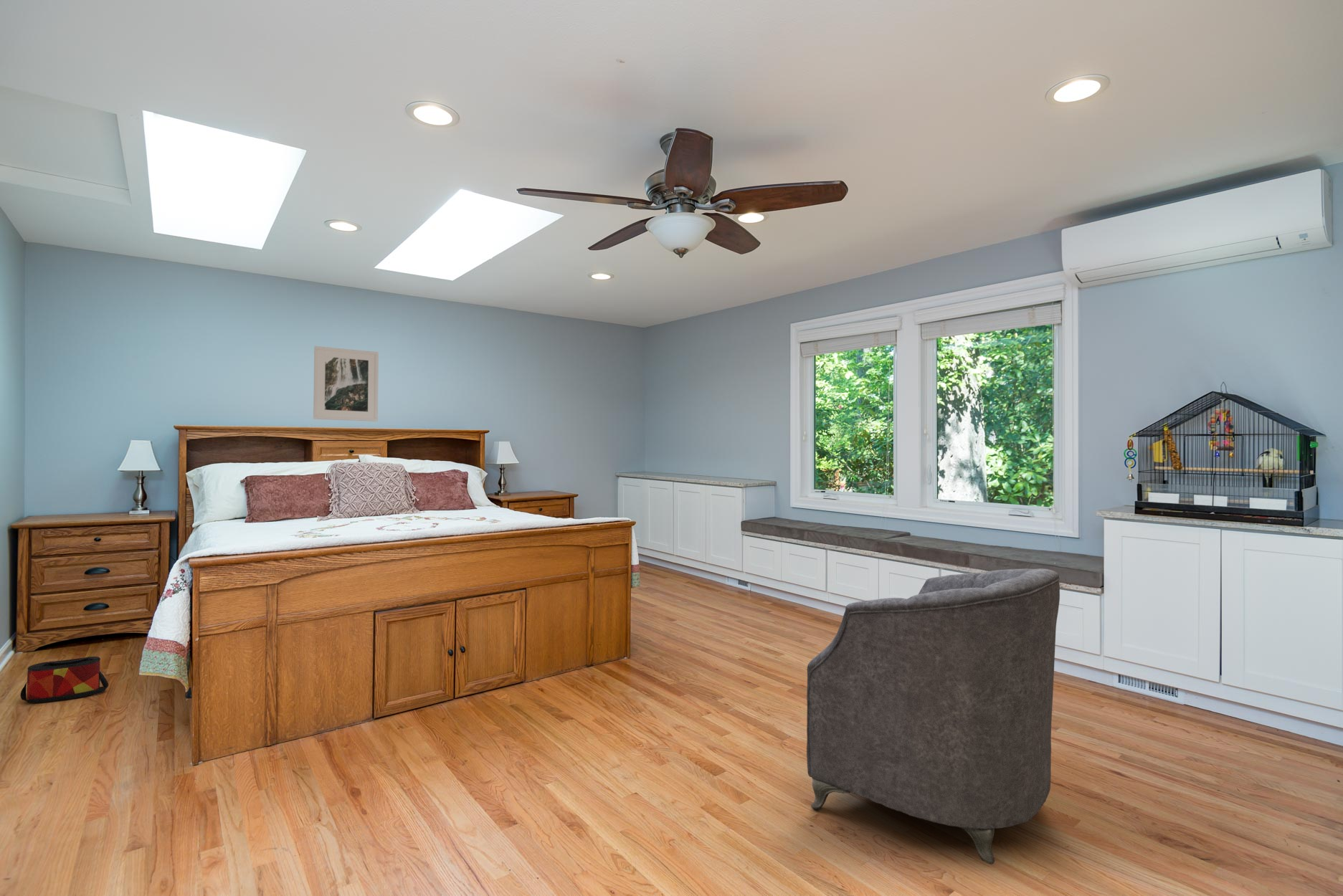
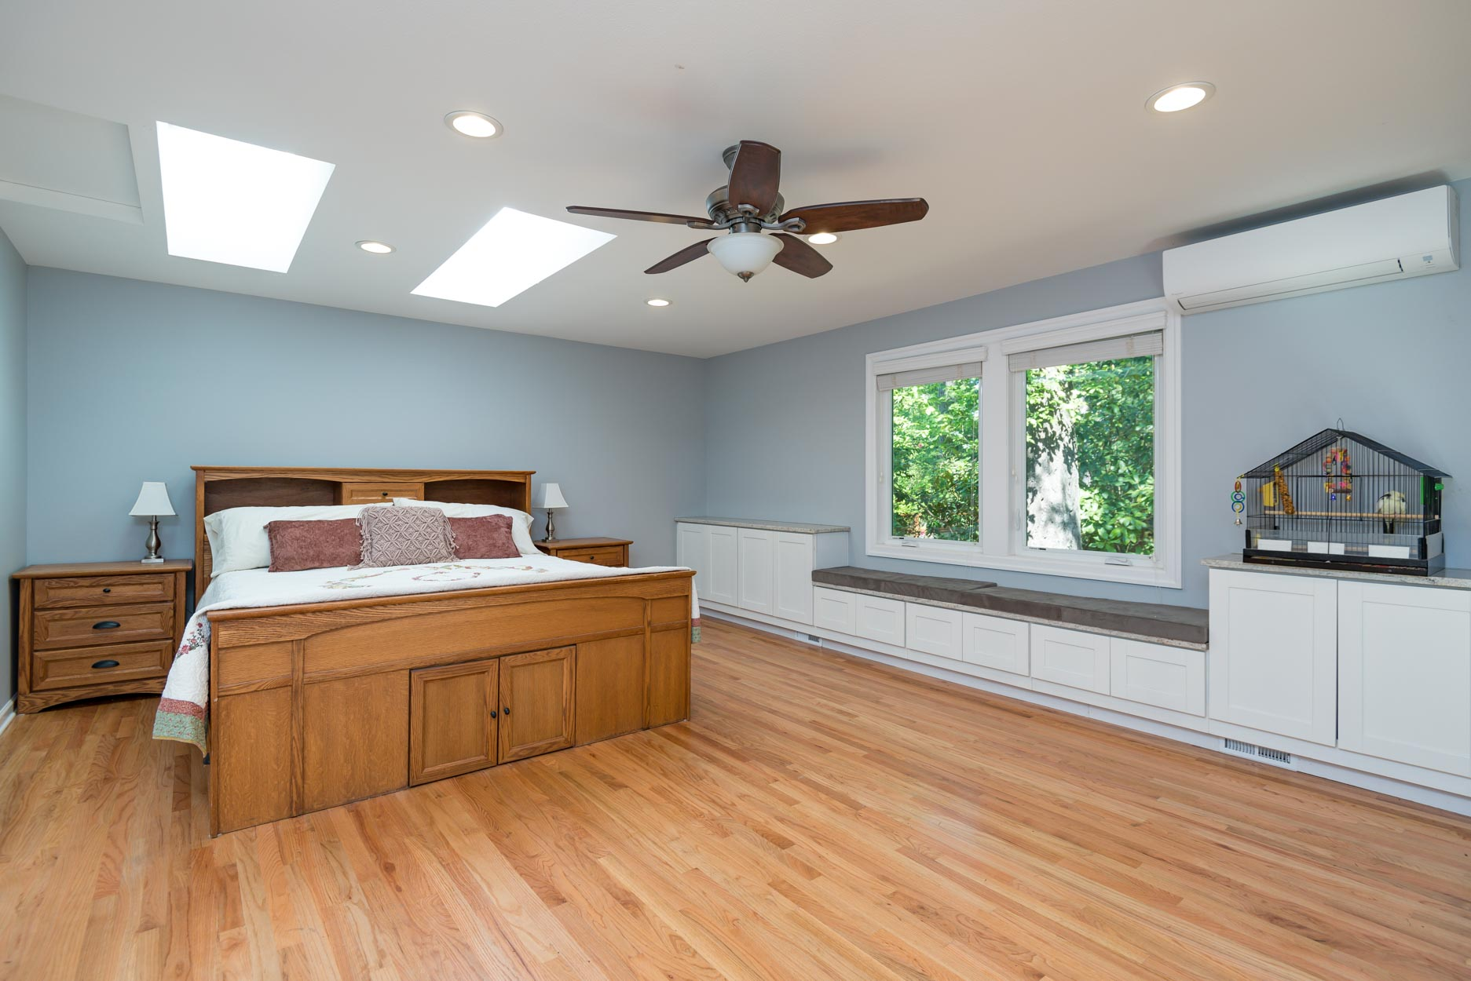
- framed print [313,345,379,422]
- bag [19,656,109,705]
- armchair [806,568,1060,865]
